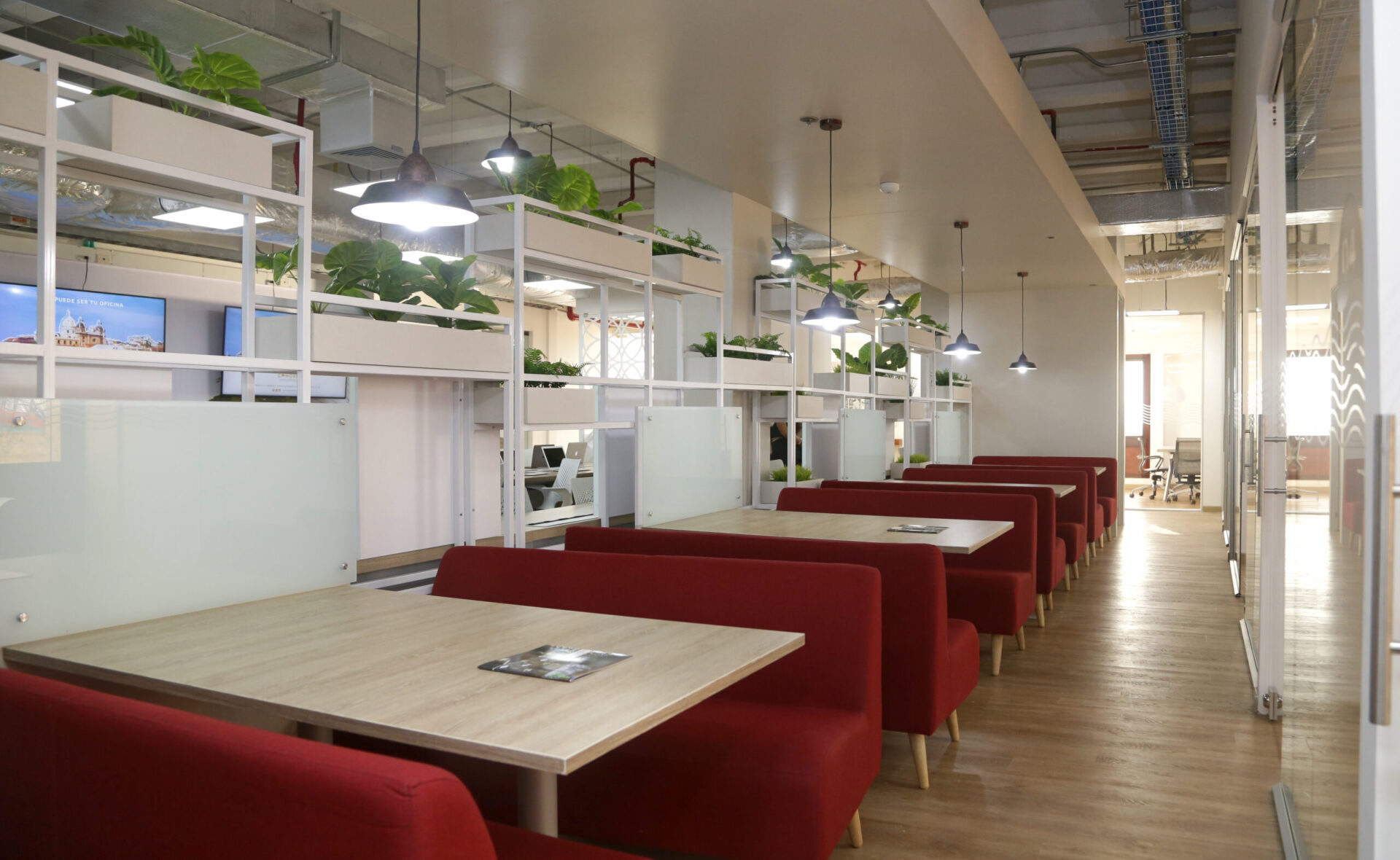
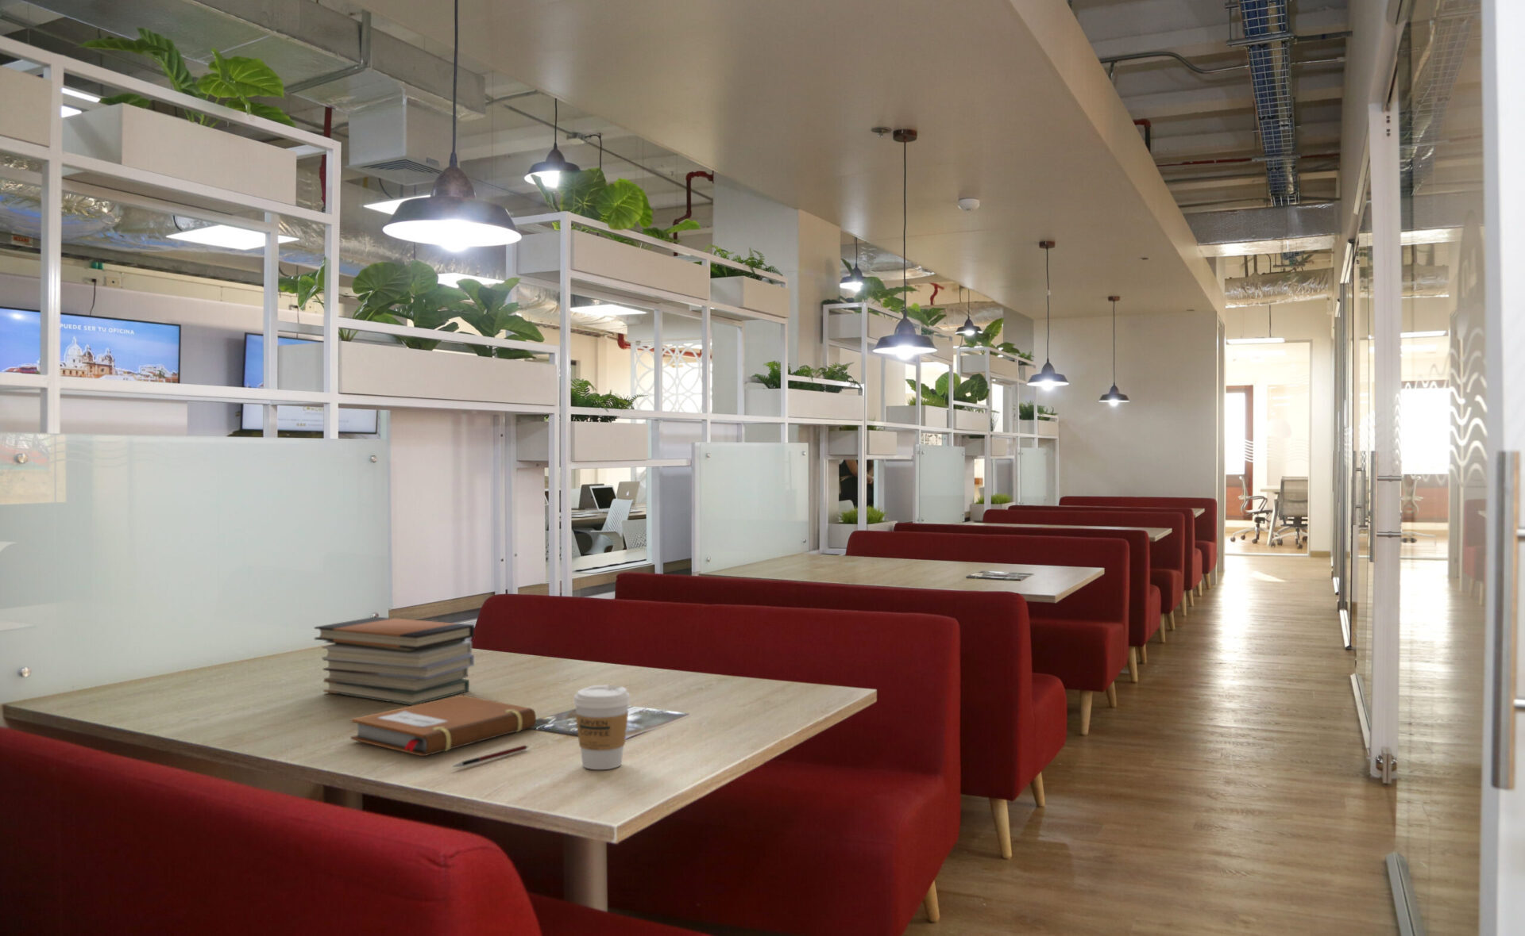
+ book stack [314,616,475,706]
+ pen [451,744,529,767]
+ notebook [350,694,537,756]
+ coffee cup [573,683,631,771]
